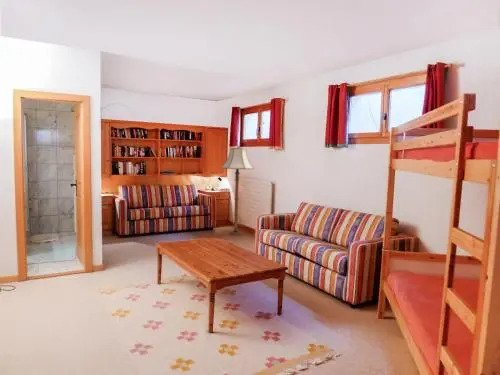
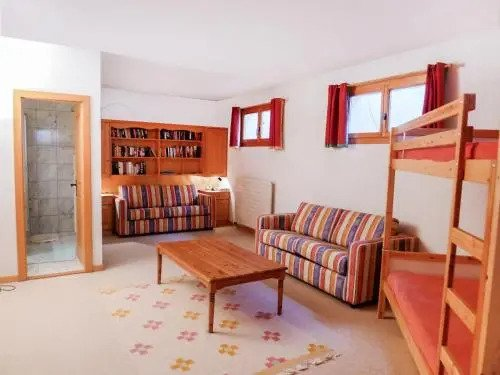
- floor lamp [220,145,255,236]
